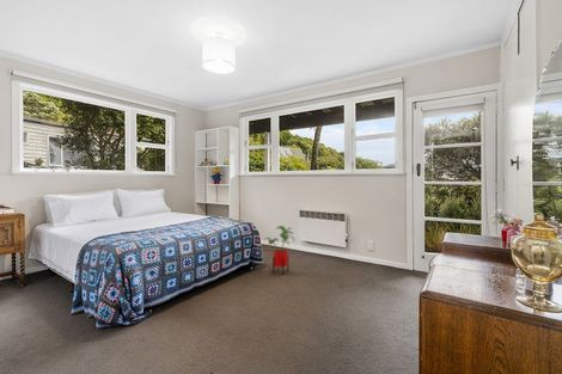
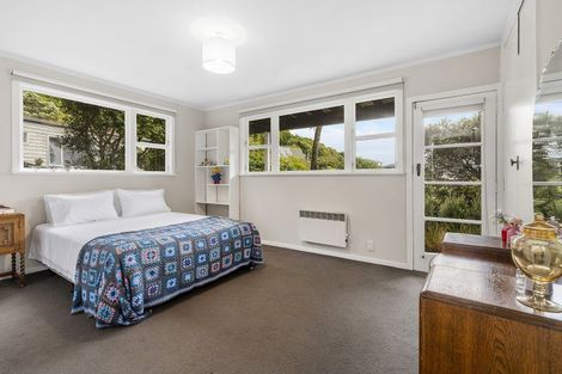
- house plant [263,225,295,276]
